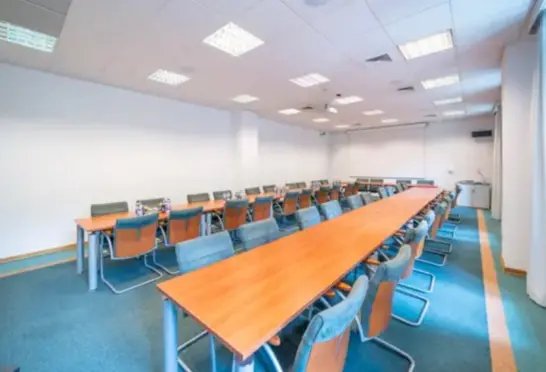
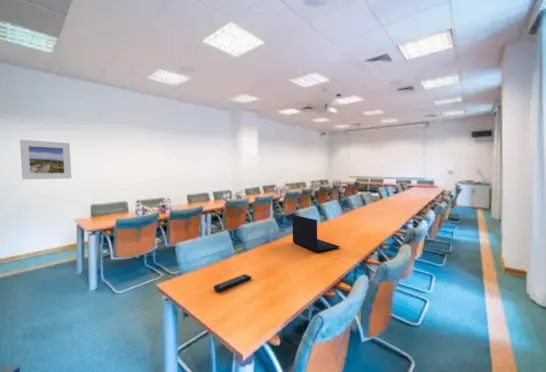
+ laptop [291,214,341,253]
+ remote control [213,273,253,292]
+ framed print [19,139,72,180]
